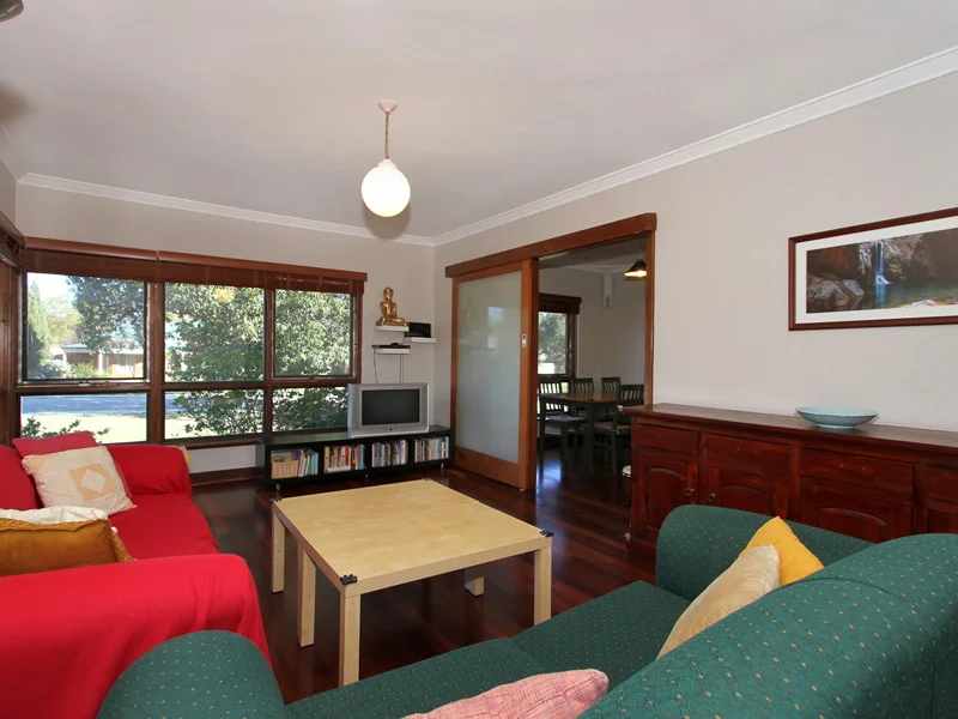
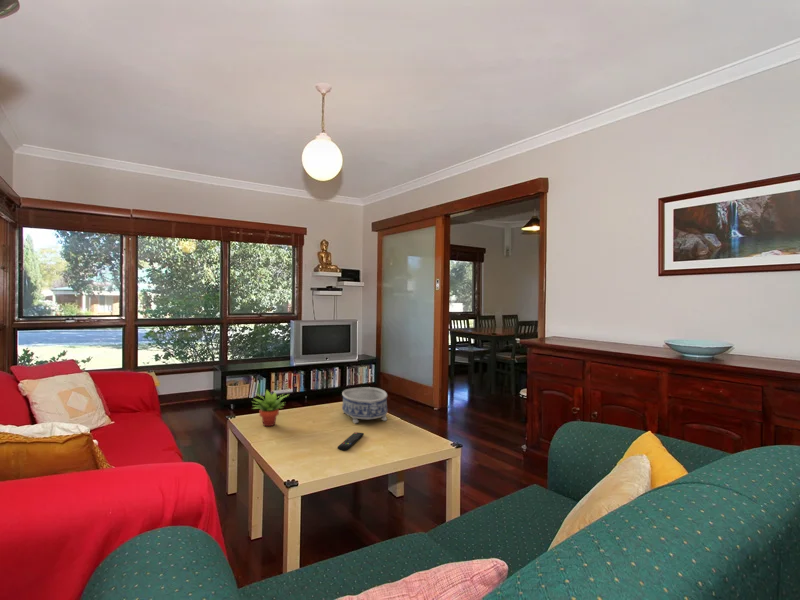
+ remote control [337,431,365,451]
+ succulent plant [251,389,290,427]
+ decorative bowl [341,386,388,424]
